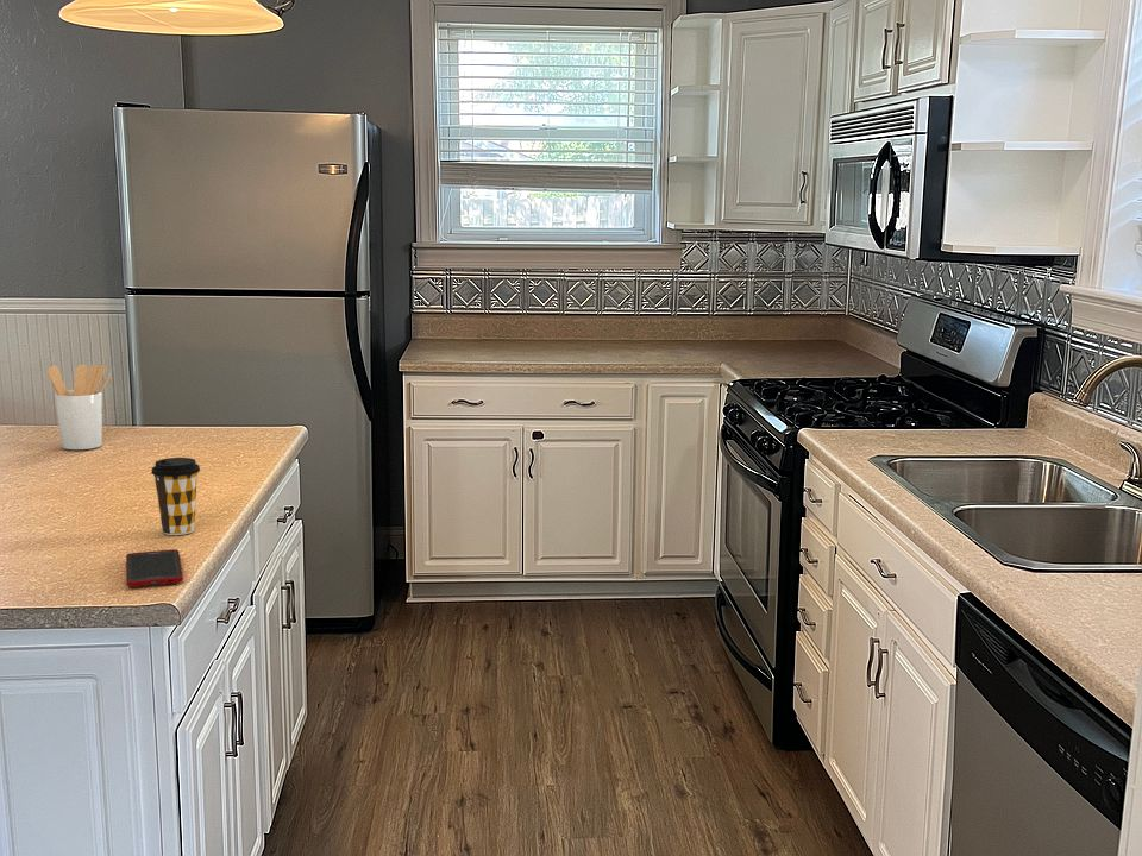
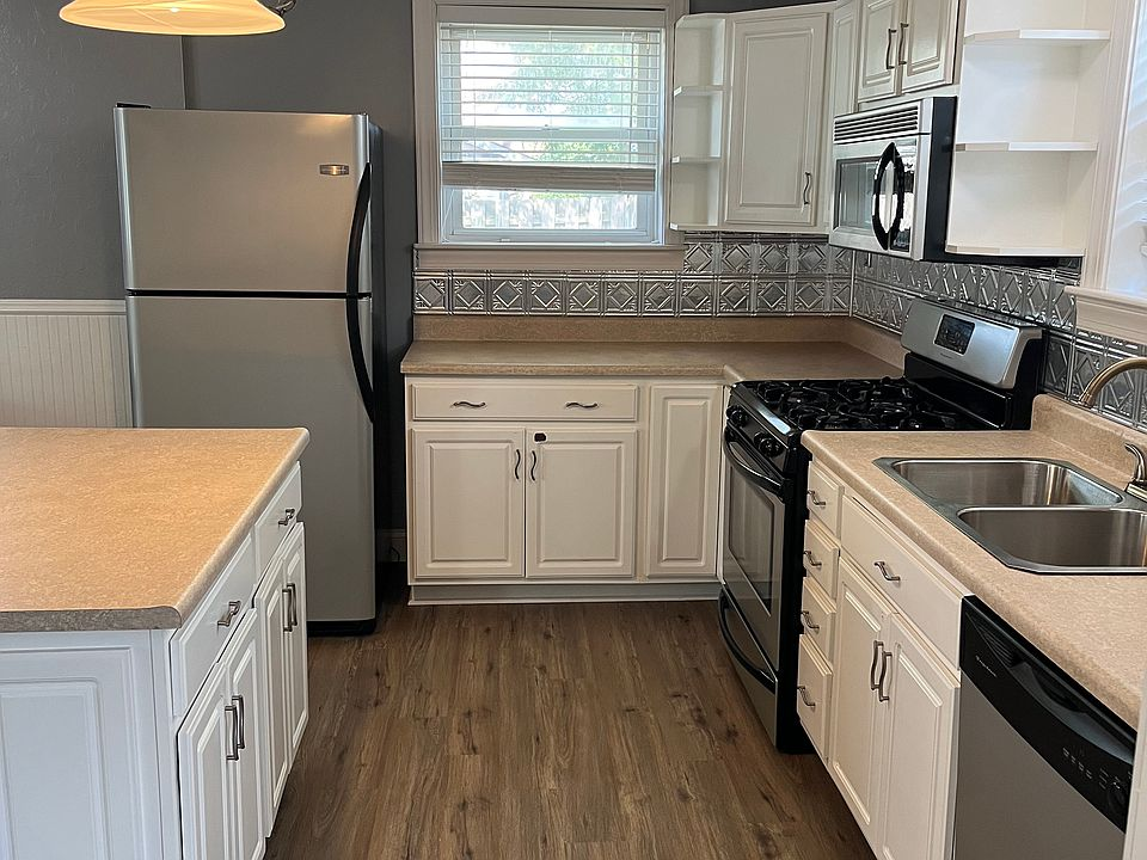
- utensil holder [46,363,112,451]
- cell phone [125,548,184,588]
- coffee cup [150,457,201,536]
